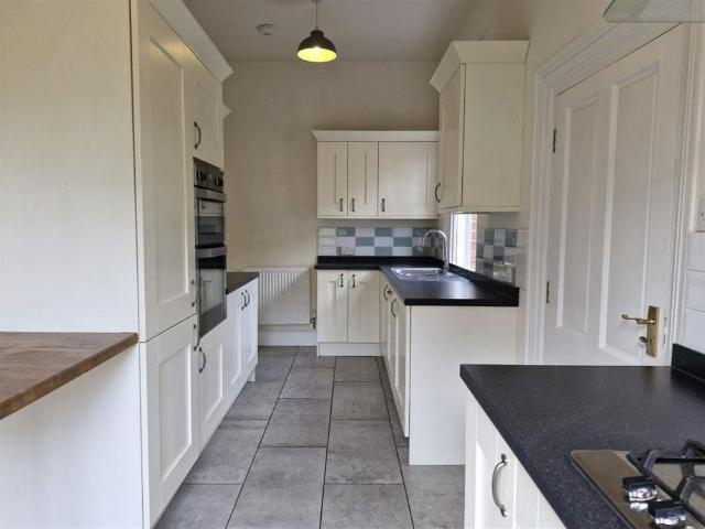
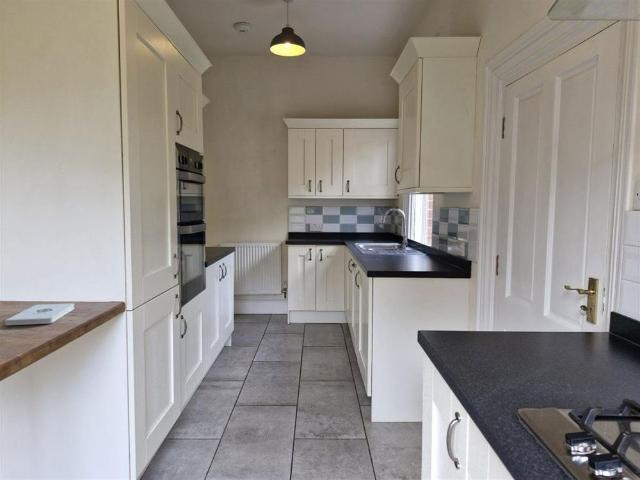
+ notepad [4,302,75,326]
